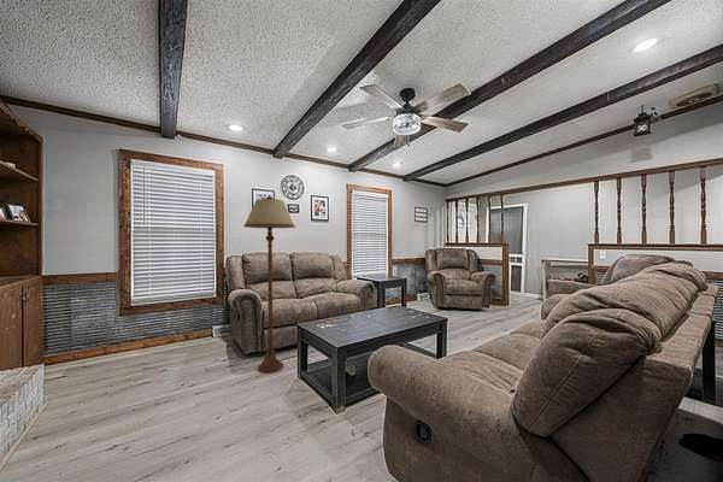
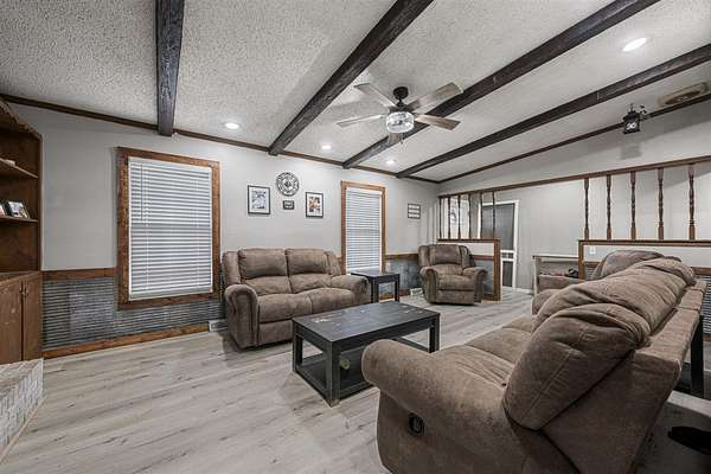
- floor lamp [243,195,296,374]
